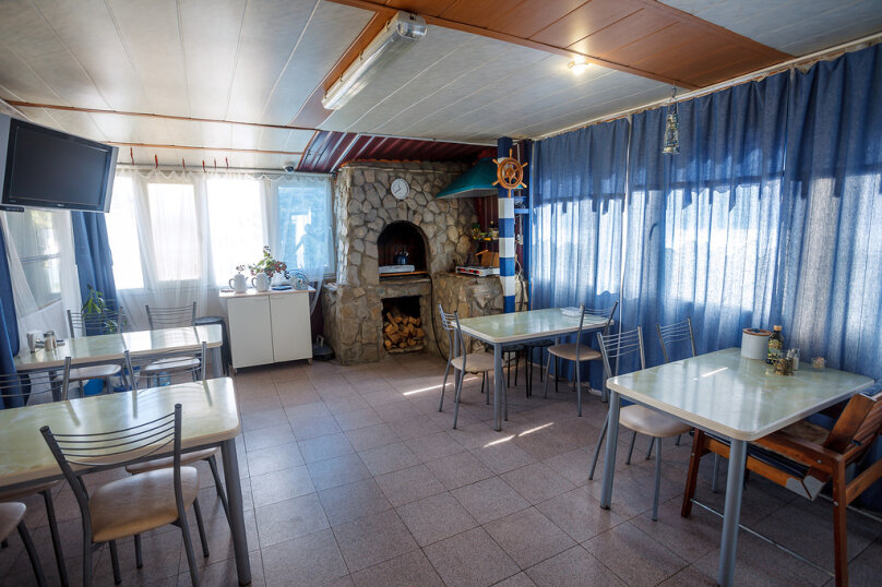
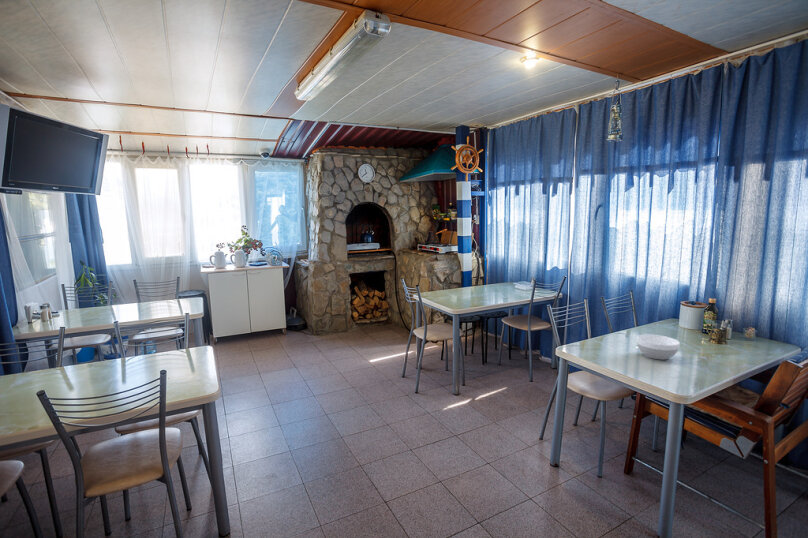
+ bowl [636,334,681,361]
